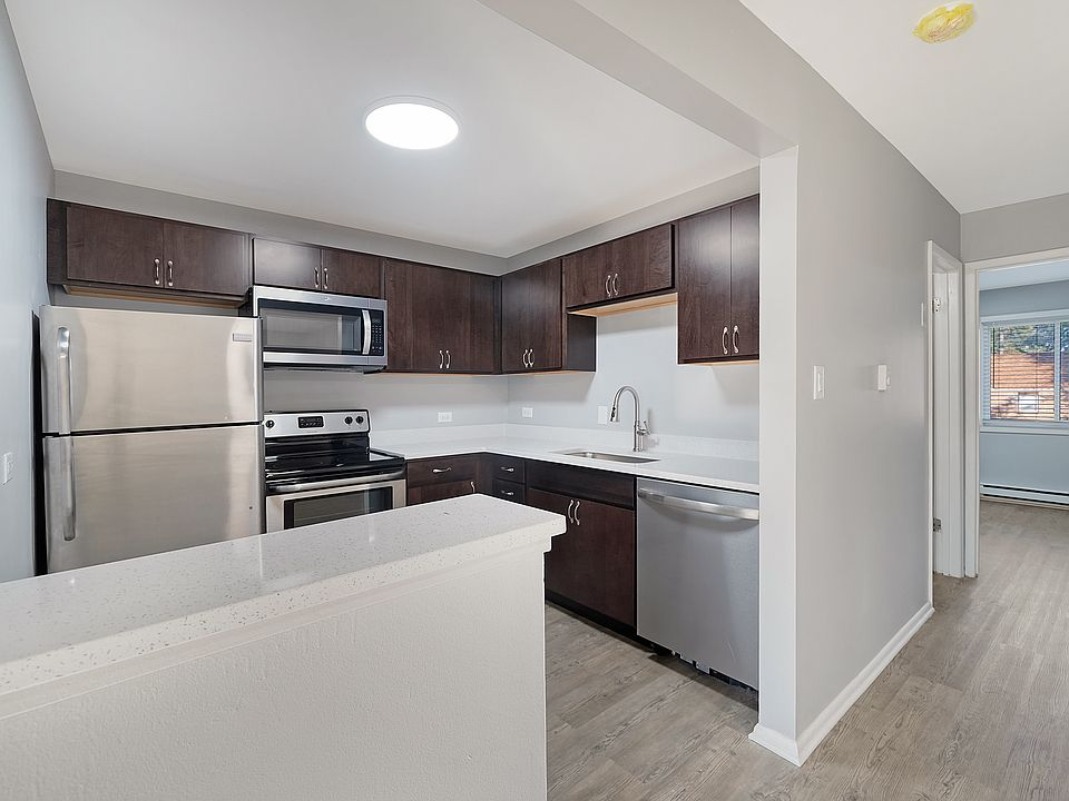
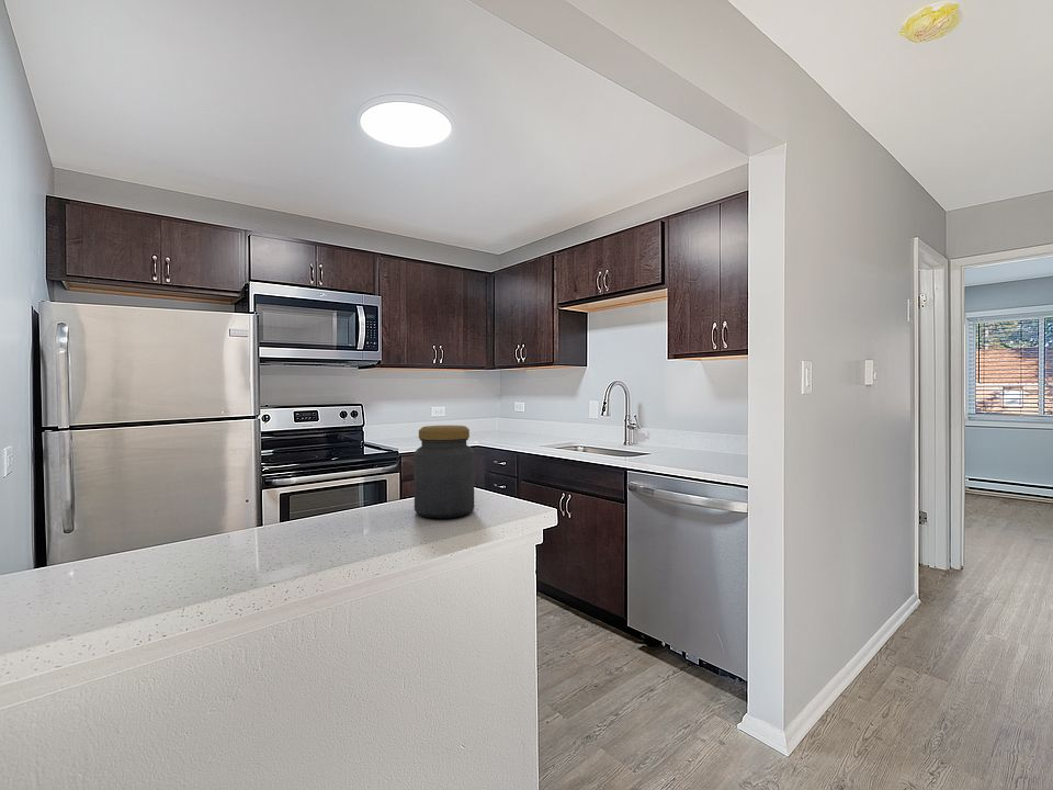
+ jar [412,425,475,519]
